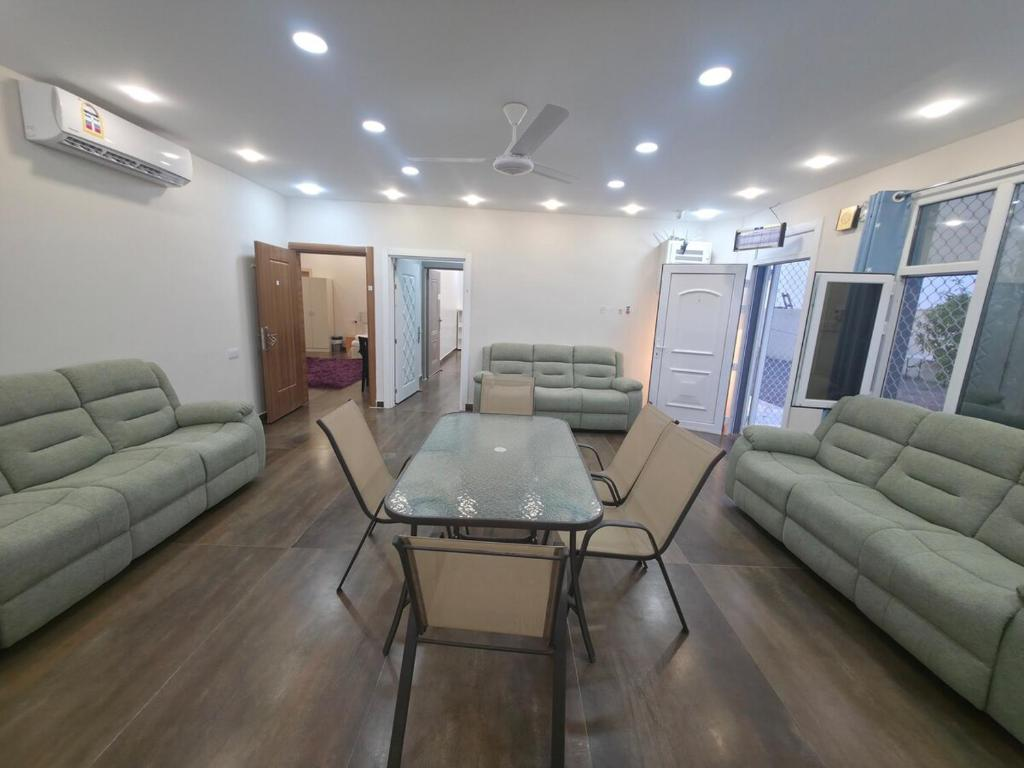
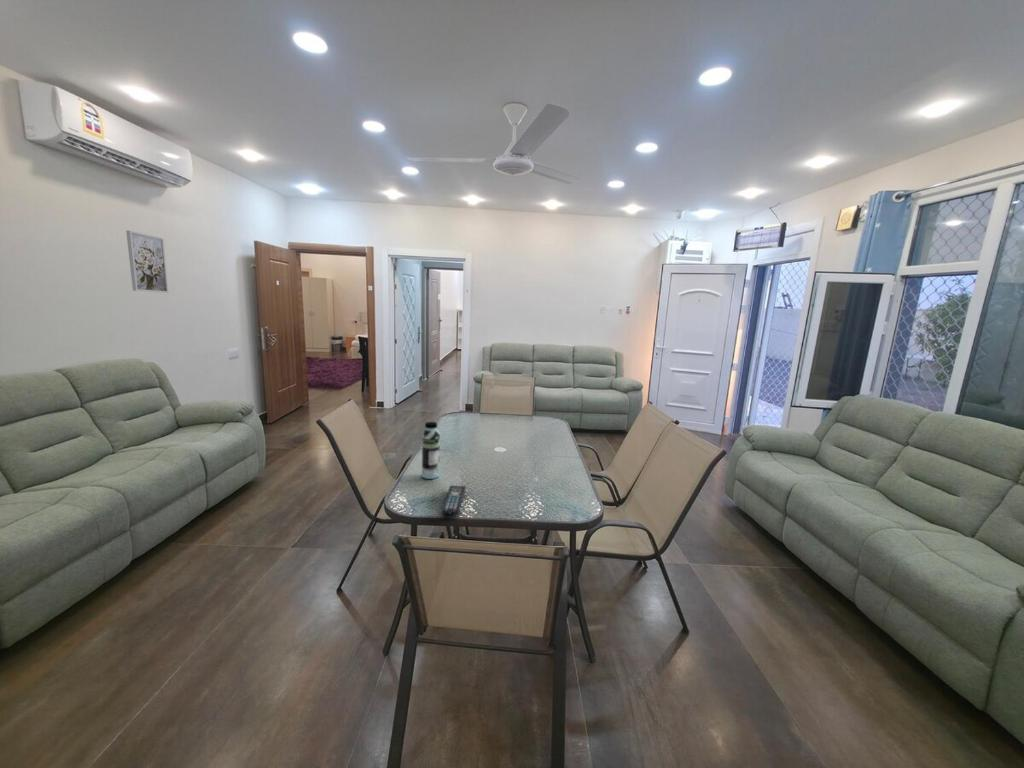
+ remote control [441,485,467,516]
+ water bottle [421,421,441,480]
+ wall art [125,230,169,294]
